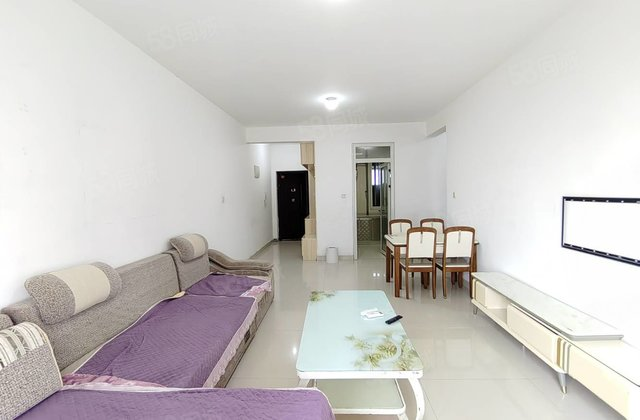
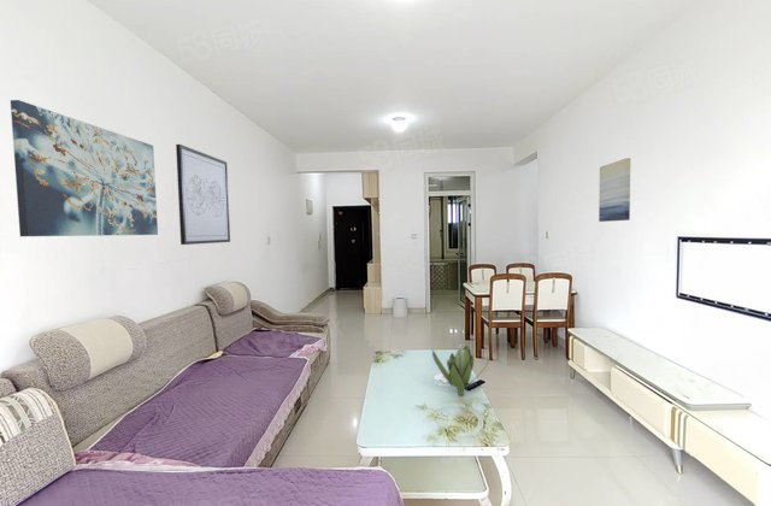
+ wall art [10,99,159,237]
+ wall art [175,143,231,246]
+ wall art [598,157,631,223]
+ decorative plant [431,343,492,396]
